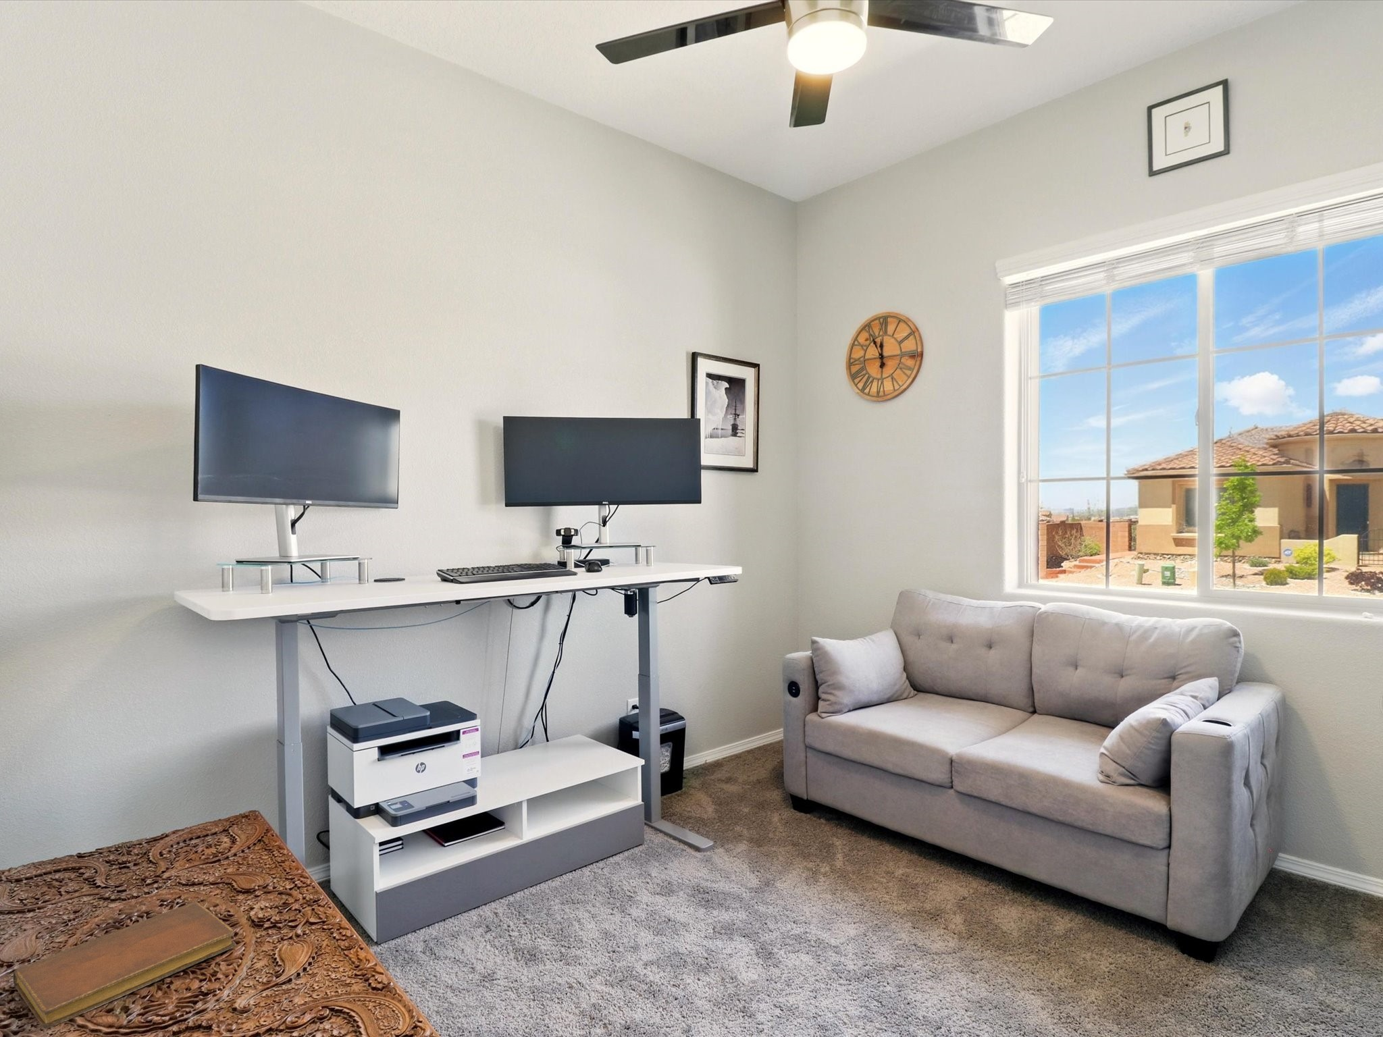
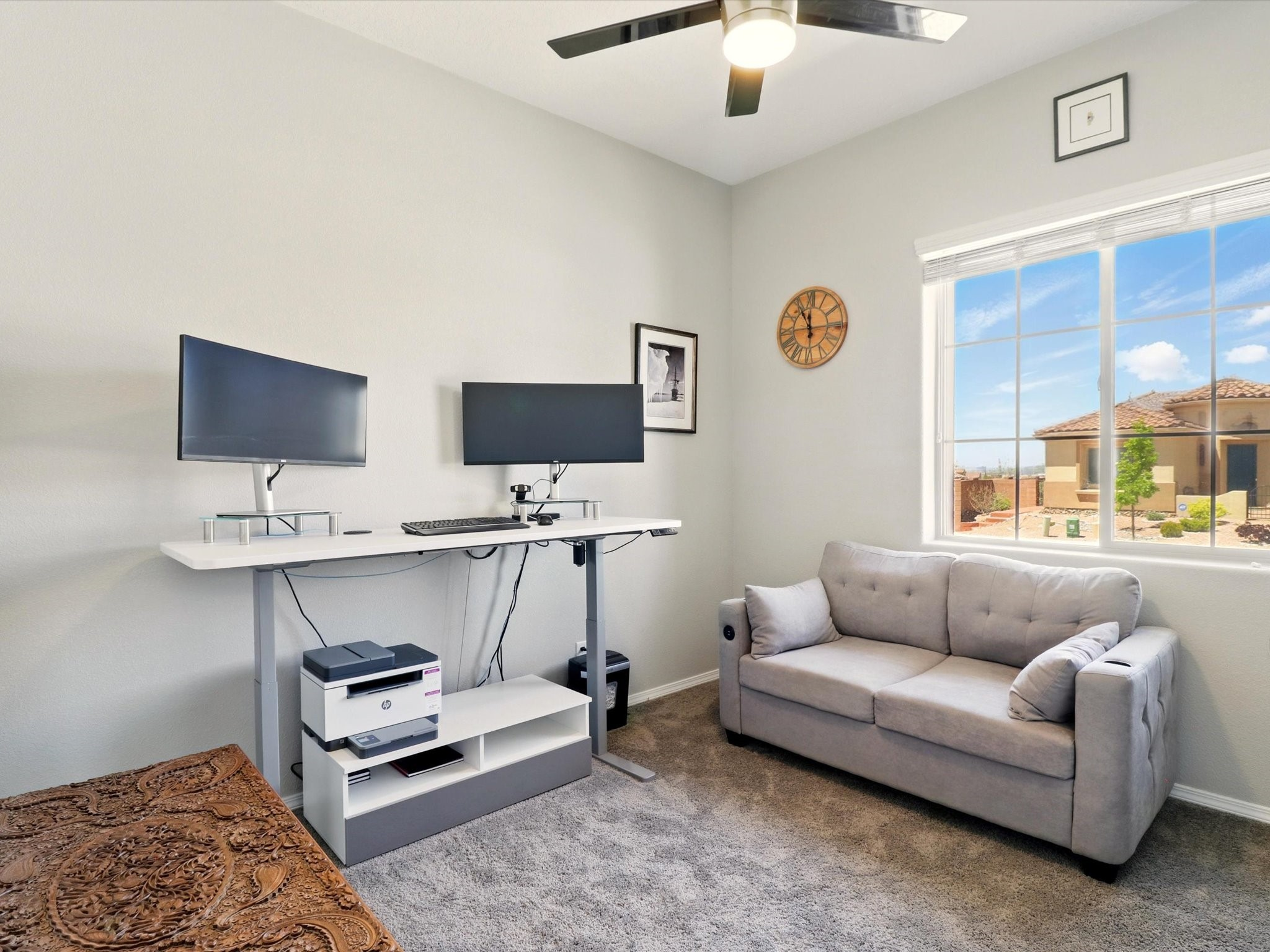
- notebook [12,901,236,1029]
